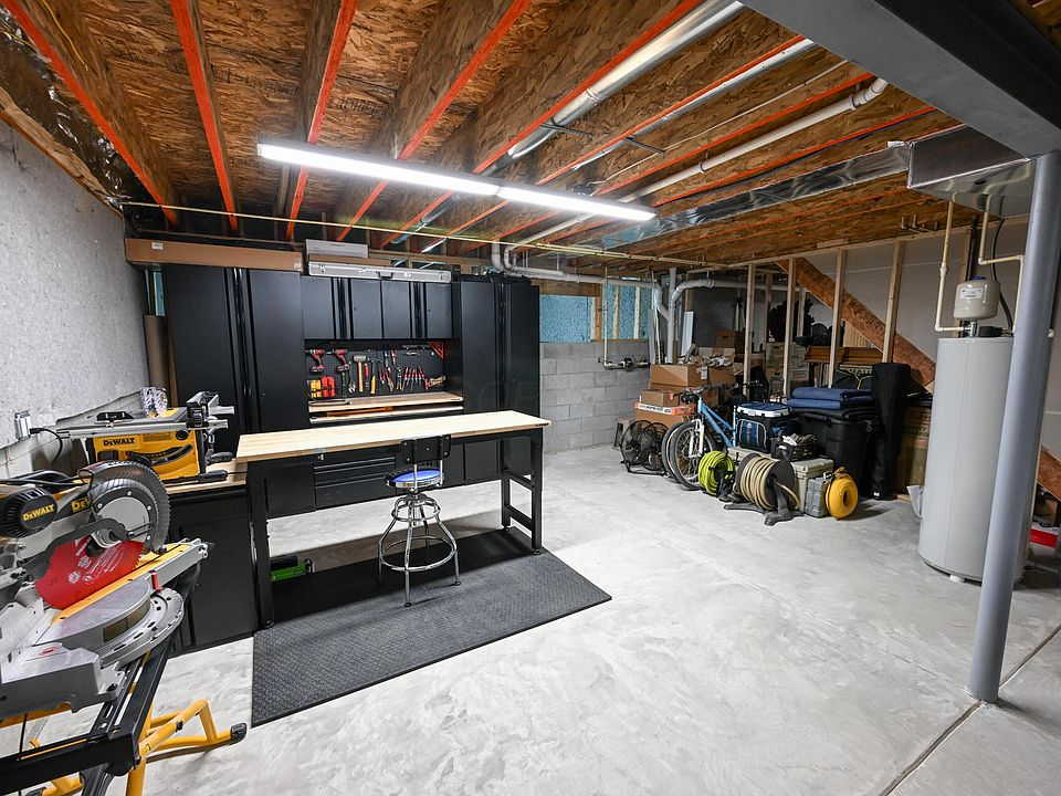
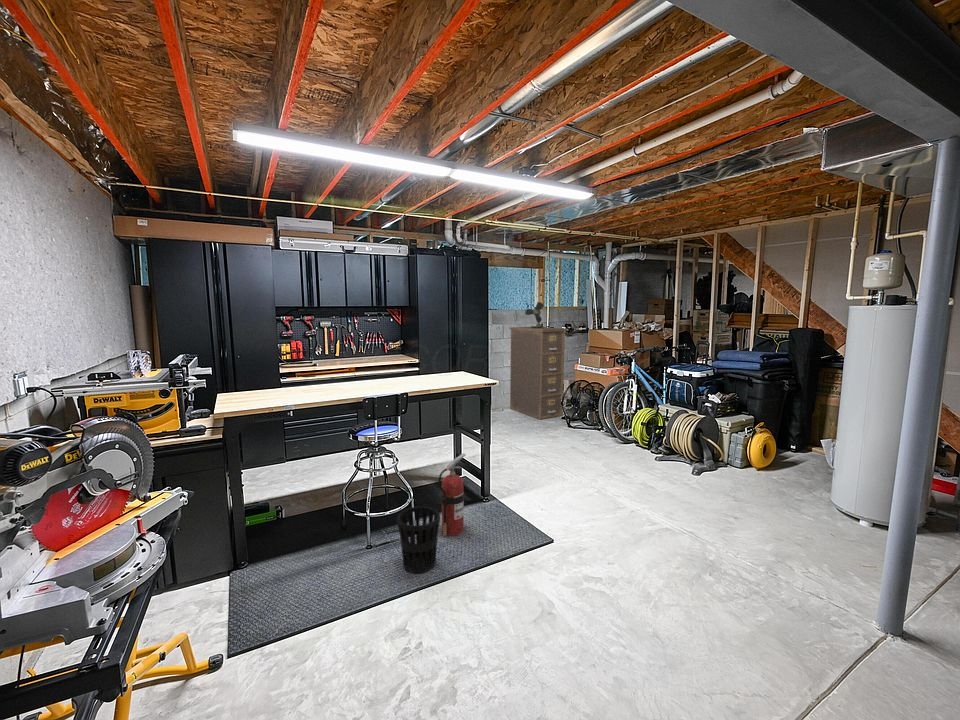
+ filing cabinet [509,326,568,420]
+ wastebasket [396,505,441,574]
+ fire extinguisher [438,453,466,537]
+ desk fan [524,301,545,328]
